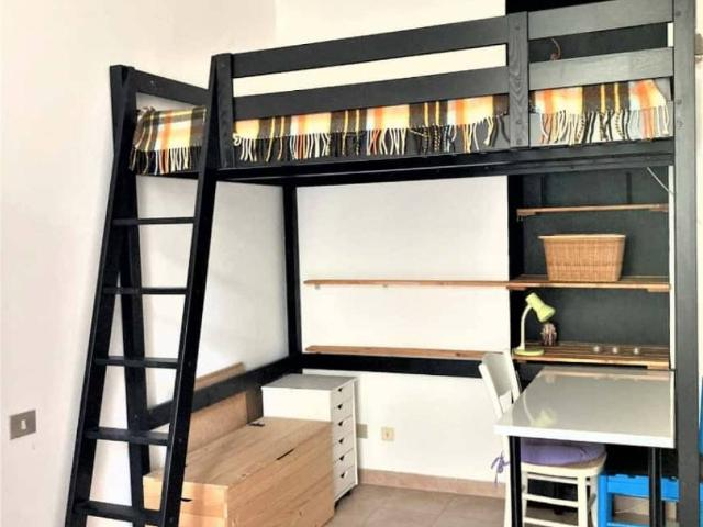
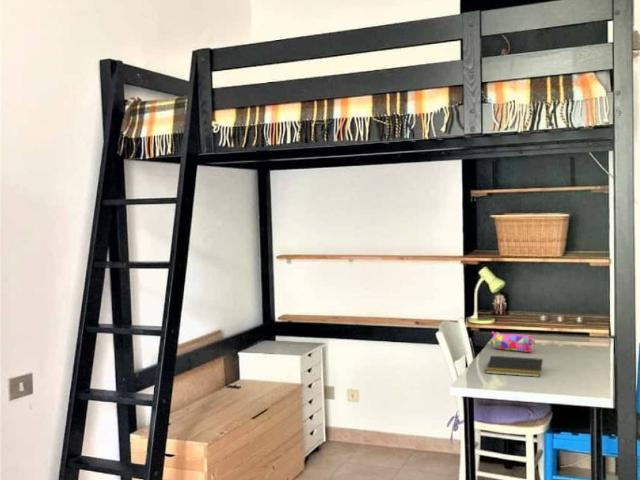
+ pencil case [489,330,536,353]
+ notepad [485,355,544,378]
